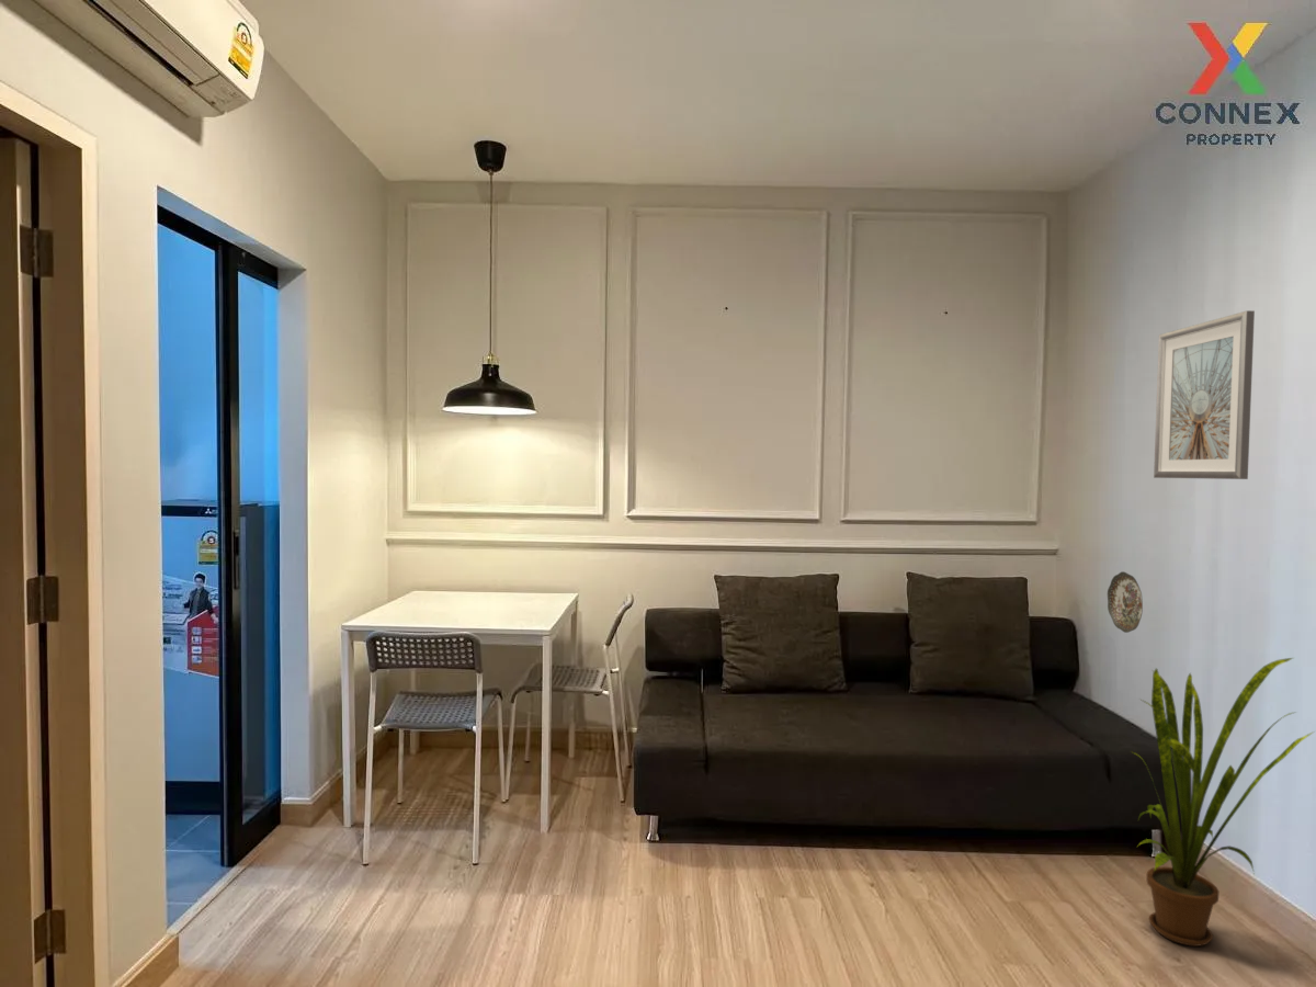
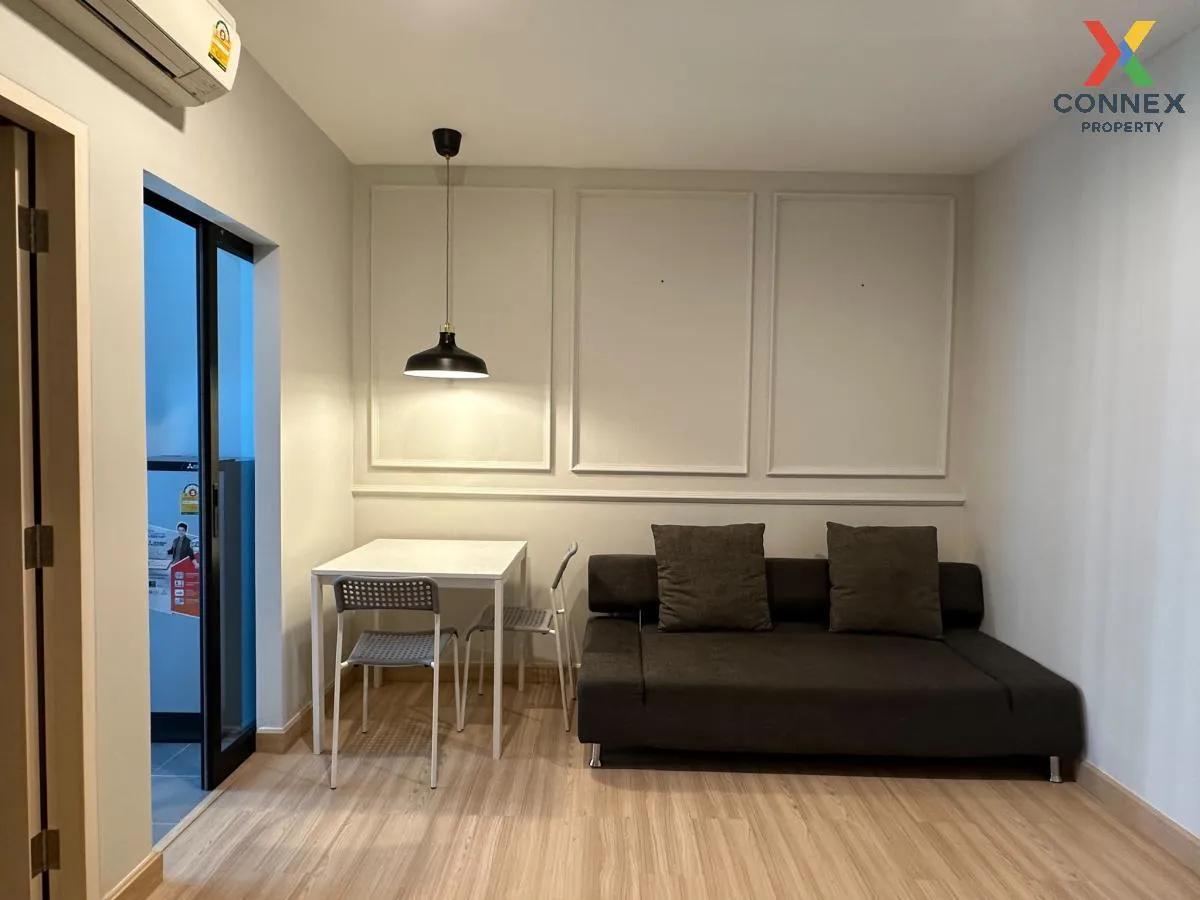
- decorative plate [1107,570,1144,634]
- house plant [1130,657,1315,948]
- picture frame [1153,309,1256,480]
